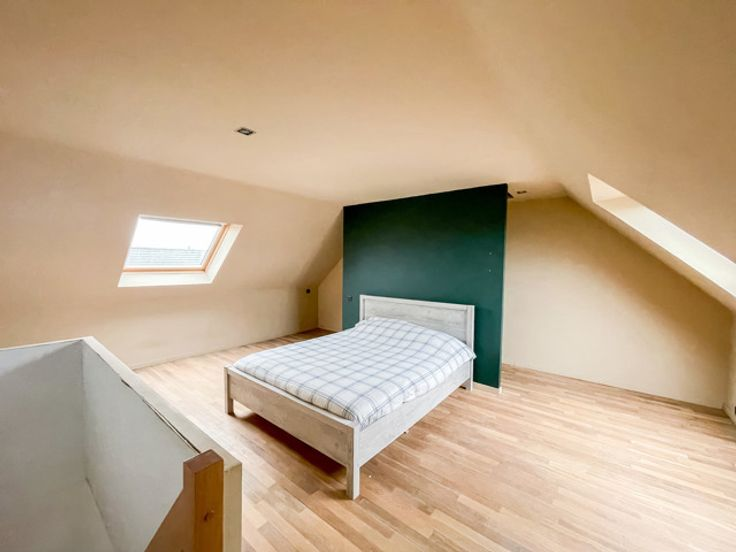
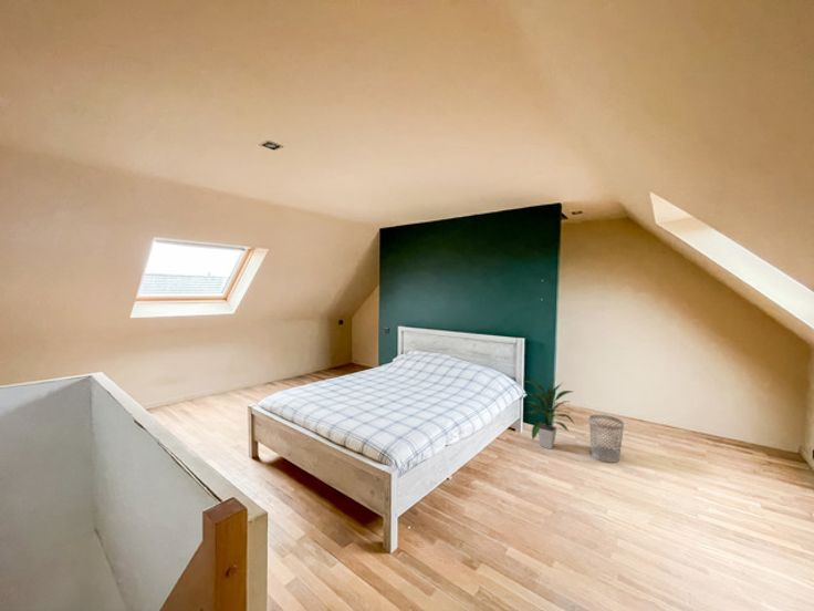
+ wastebasket [588,414,625,464]
+ indoor plant [522,377,576,451]
